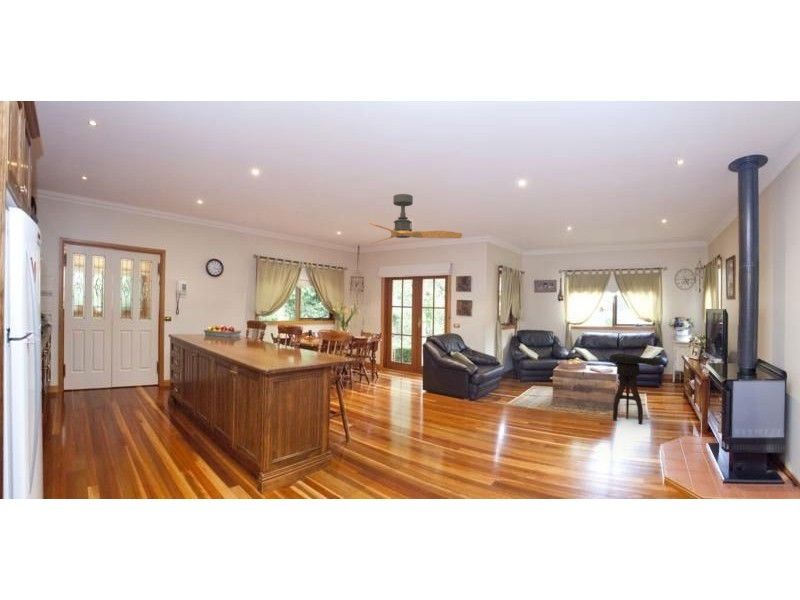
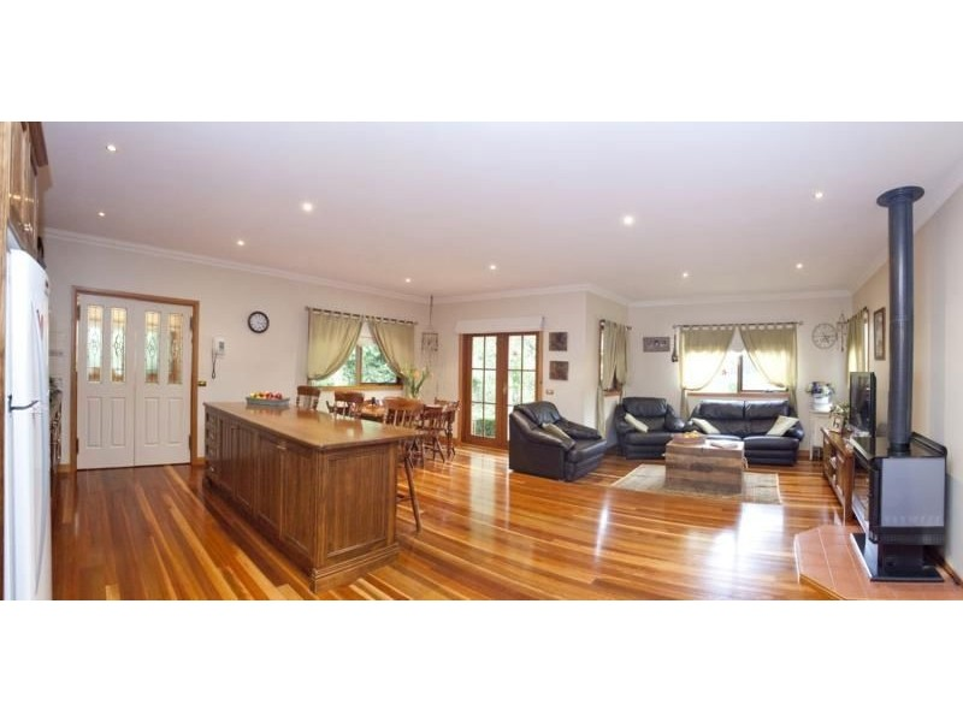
- ceiling fan [366,193,463,244]
- stool [608,353,662,425]
